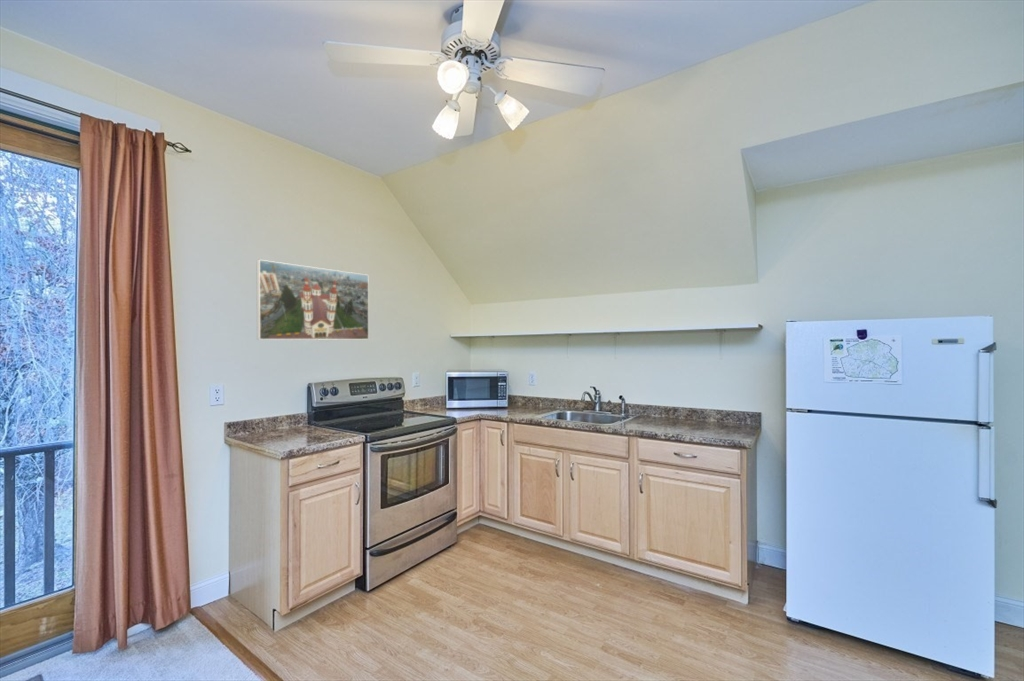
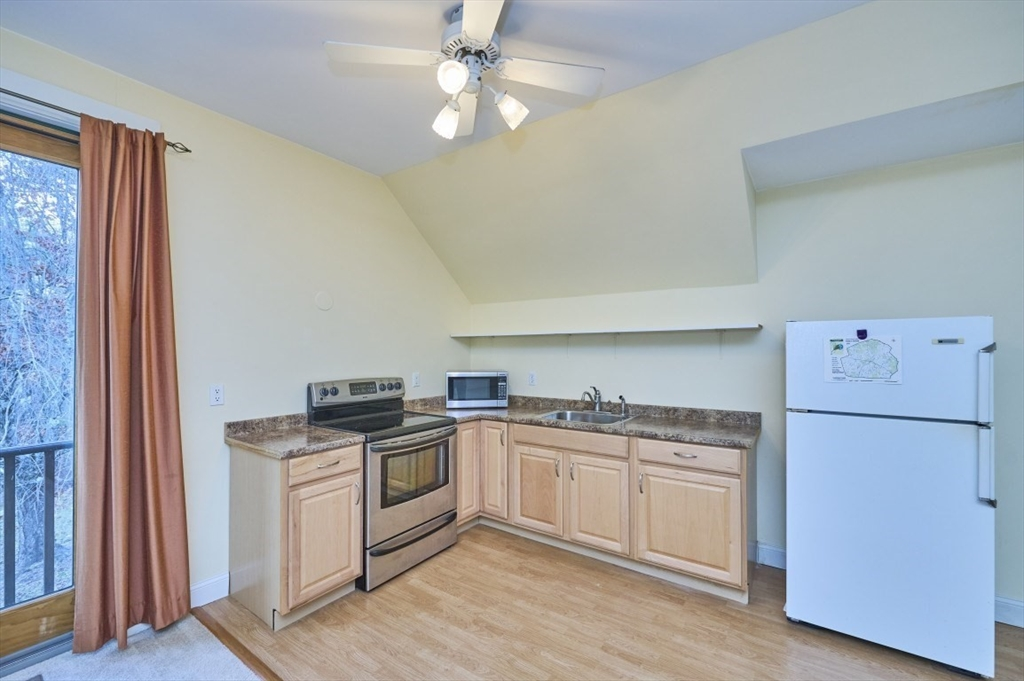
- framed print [256,259,370,341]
